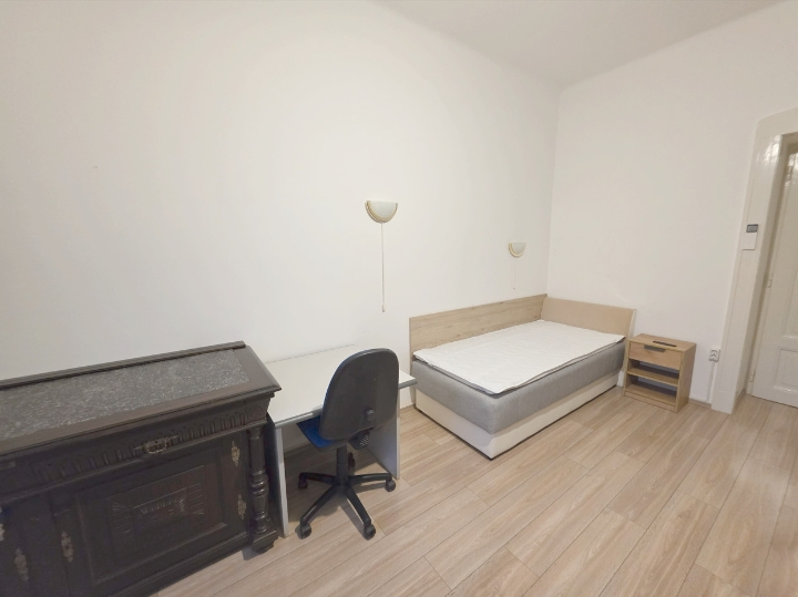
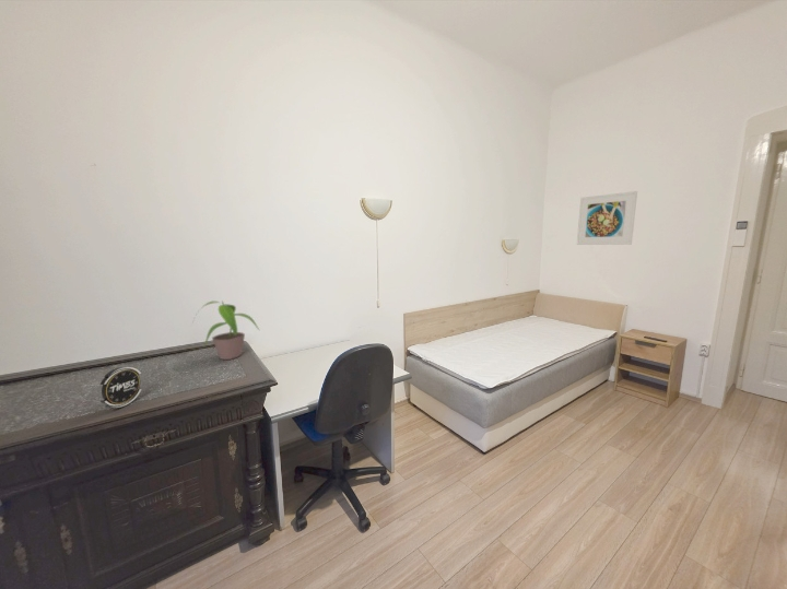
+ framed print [576,190,638,246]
+ alarm clock [98,365,143,410]
+ potted plant [190,301,260,361]
